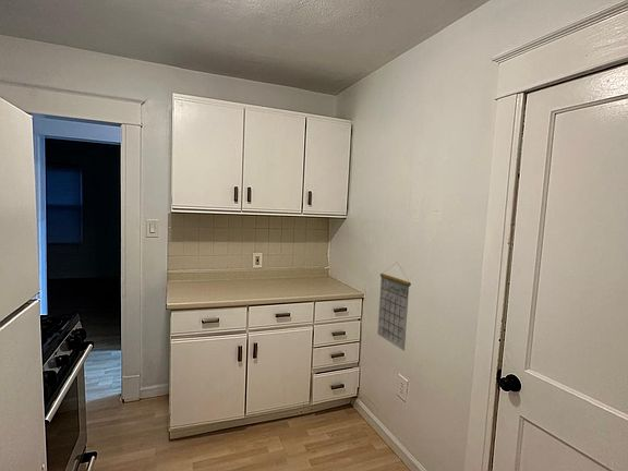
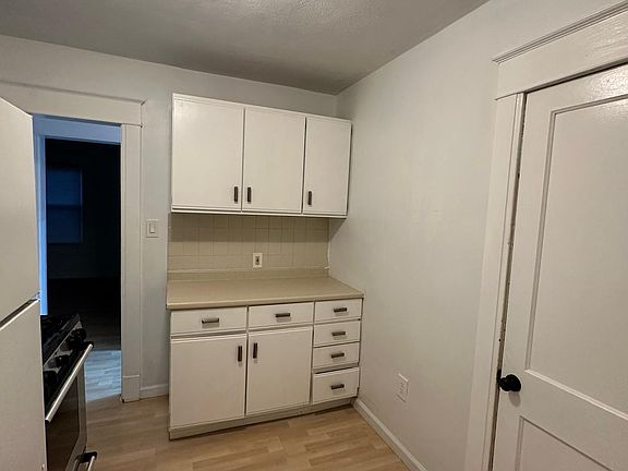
- calendar [376,263,412,352]
